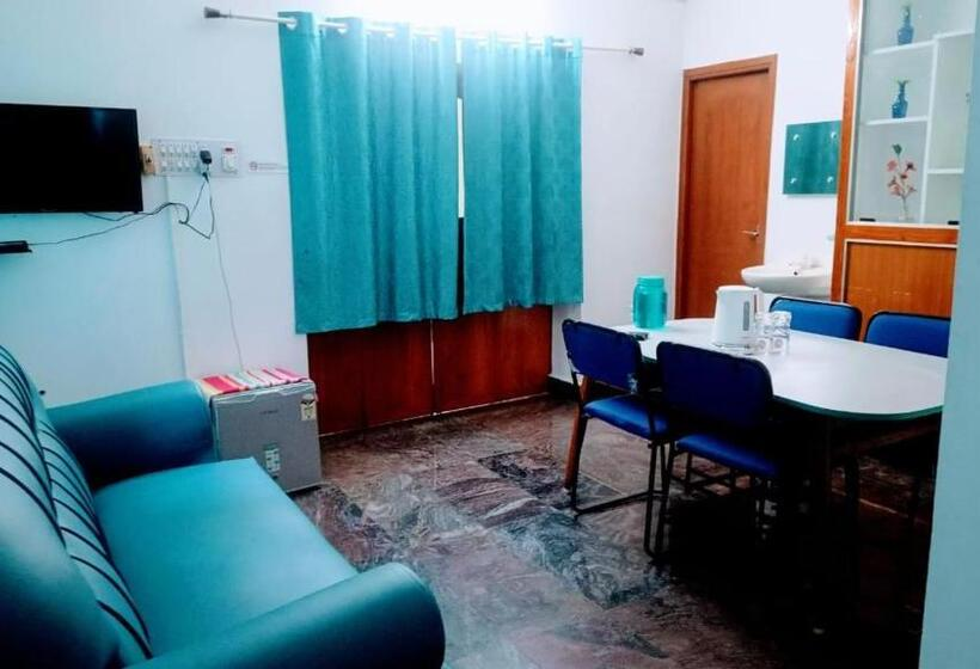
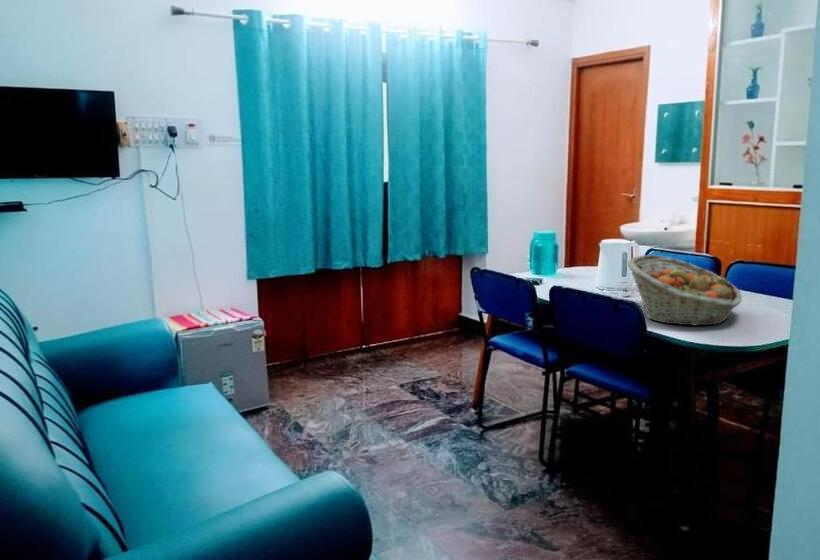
+ fruit basket [627,254,743,327]
